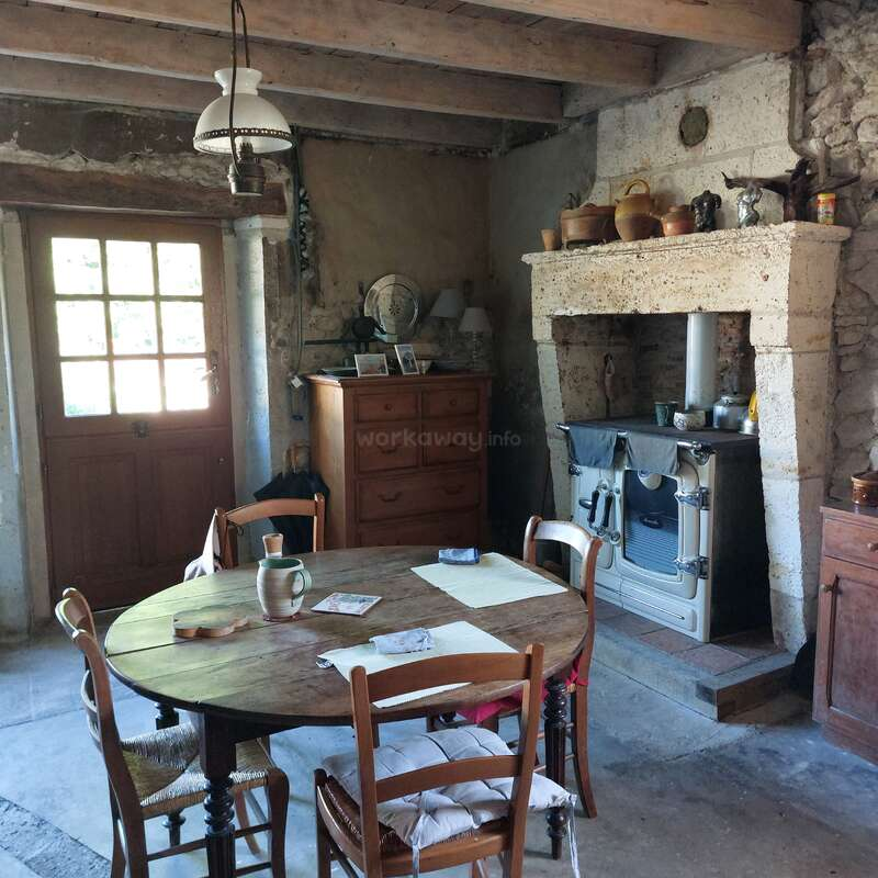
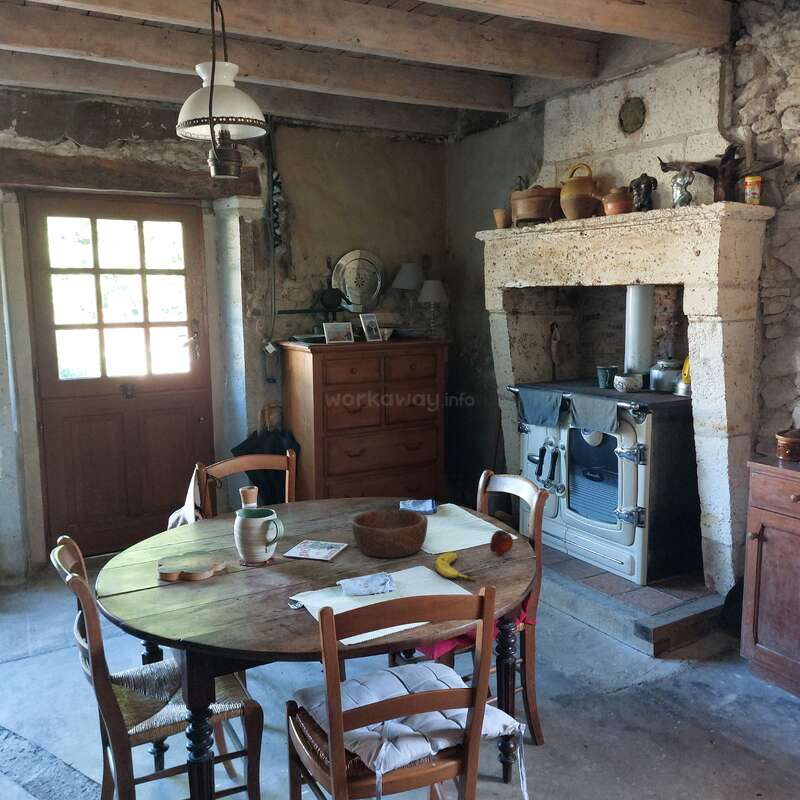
+ wooden bowl [351,508,429,559]
+ banana [434,552,477,582]
+ apple [489,529,514,557]
